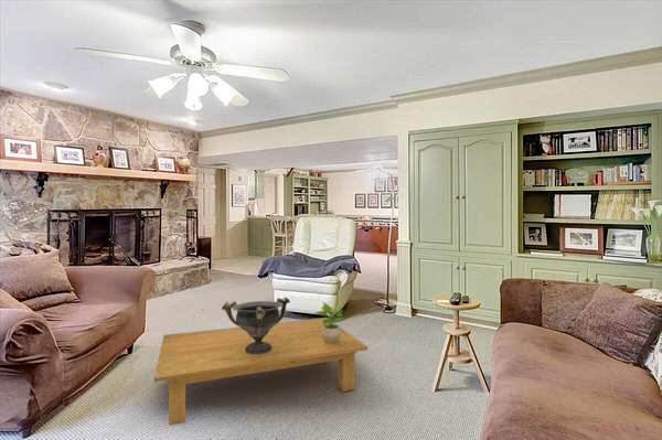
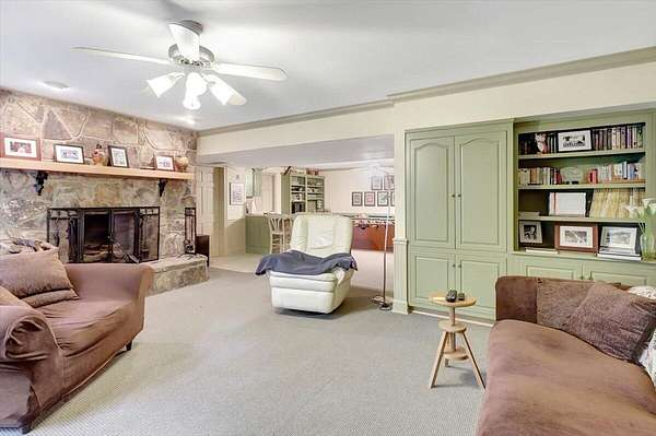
- potted plant [311,300,344,343]
- decorative bowl [221,297,291,354]
- coffee table [153,316,369,427]
